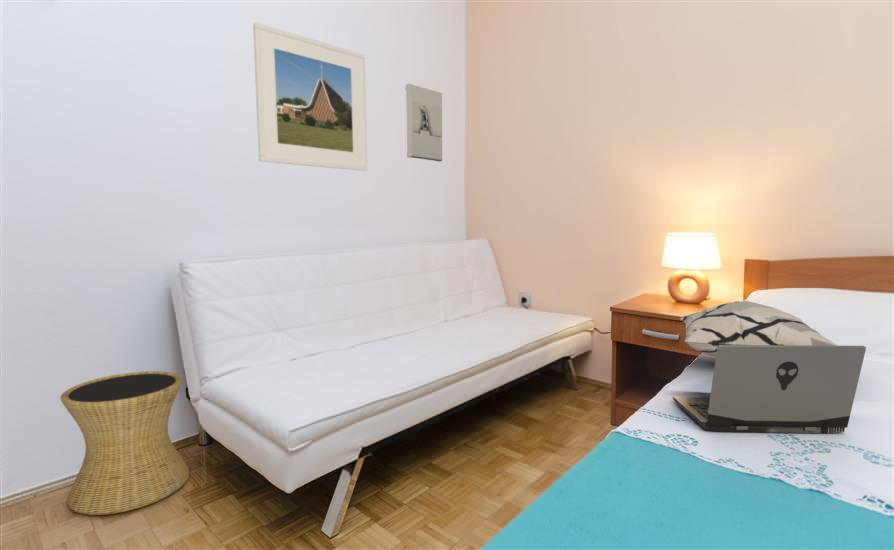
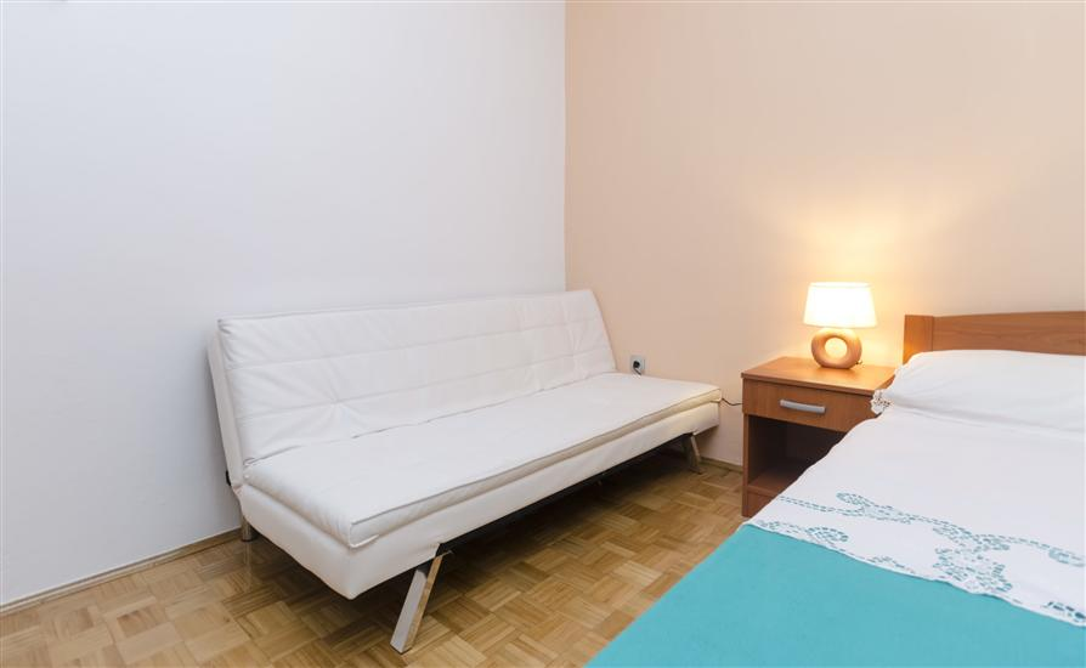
- decorative pillow [679,300,839,358]
- laptop computer [672,345,867,434]
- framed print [252,21,369,172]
- wall sculpture [404,83,443,162]
- side table [60,370,190,516]
